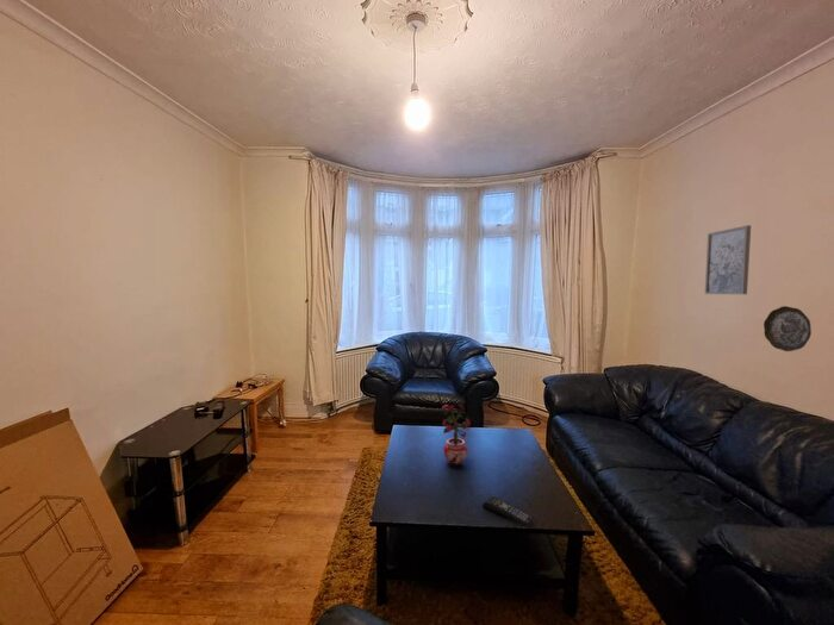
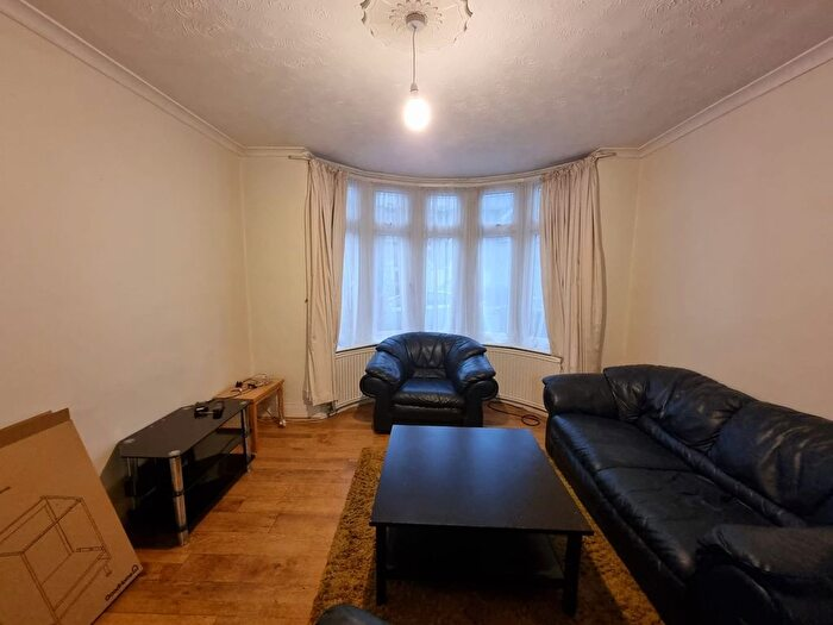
- potted plant [441,402,472,468]
- remote control [481,495,535,527]
- wall art [704,224,752,295]
- decorative plate [763,305,813,352]
